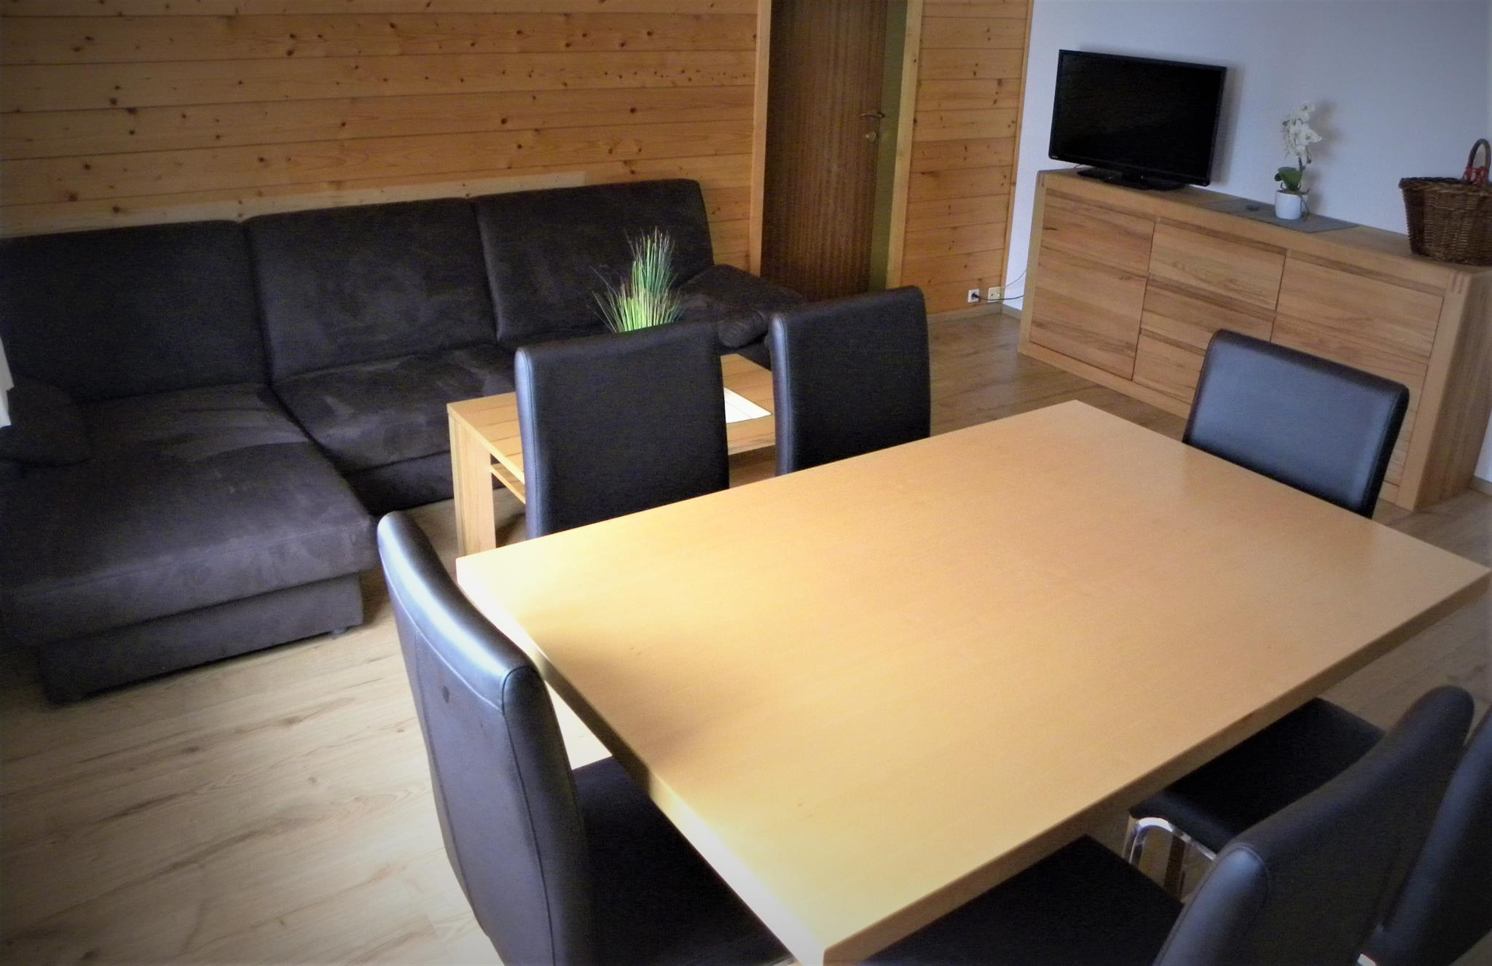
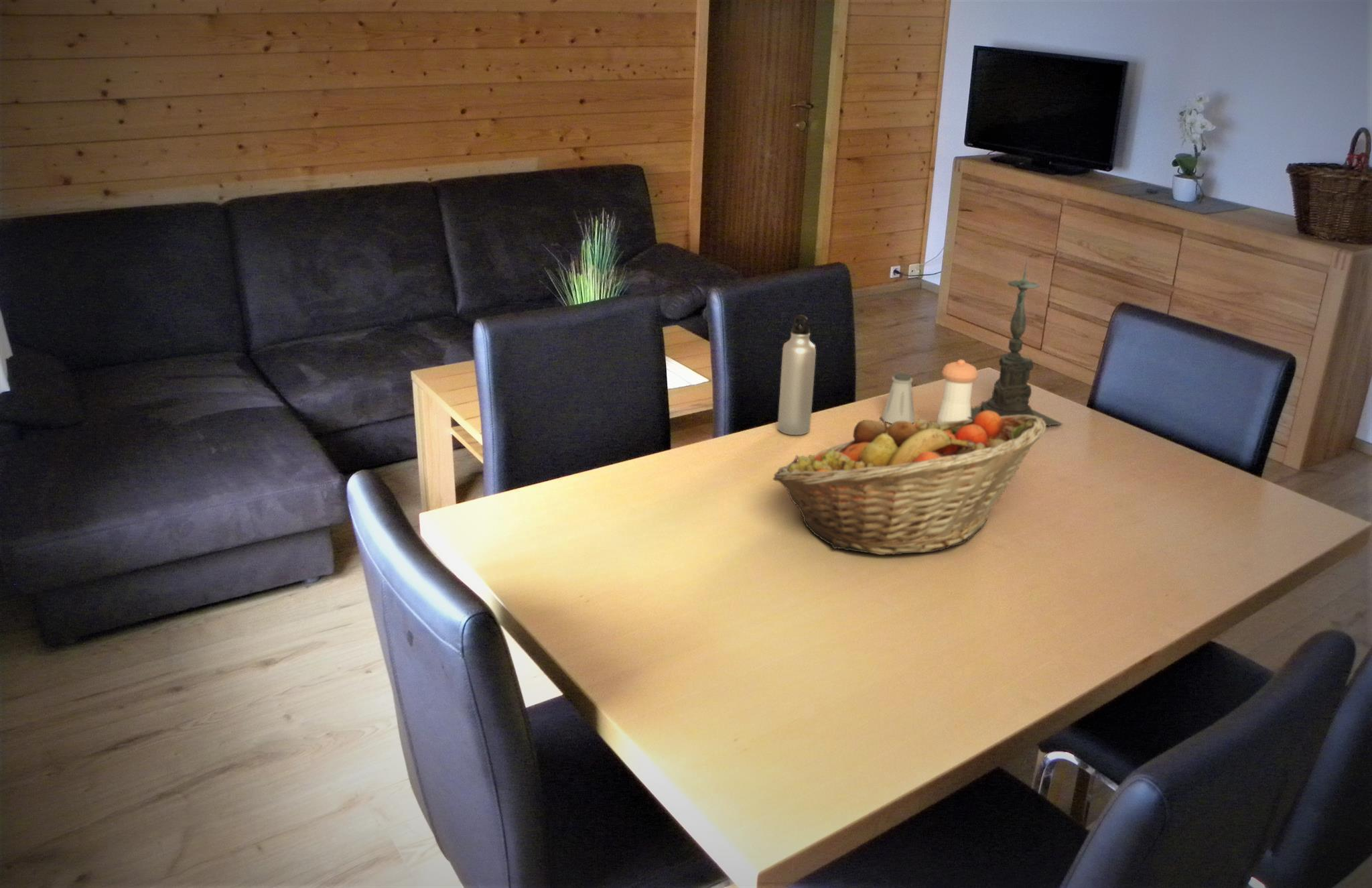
+ saltshaker [882,373,916,424]
+ candle holder [971,258,1064,427]
+ pepper shaker [937,359,979,422]
+ fruit basket [772,411,1046,556]
+ water bottle [777,314,817,436]
